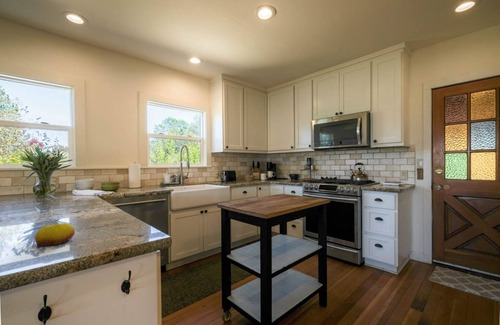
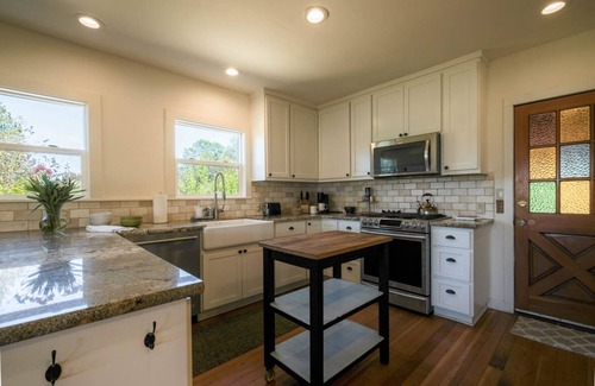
- fruit [33,222,76,247]
